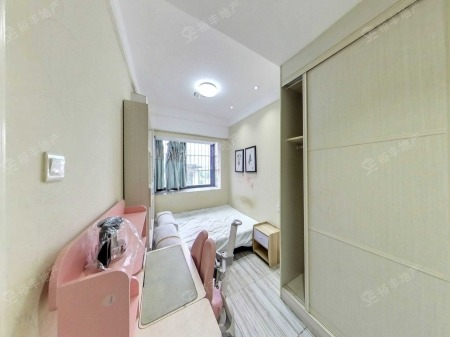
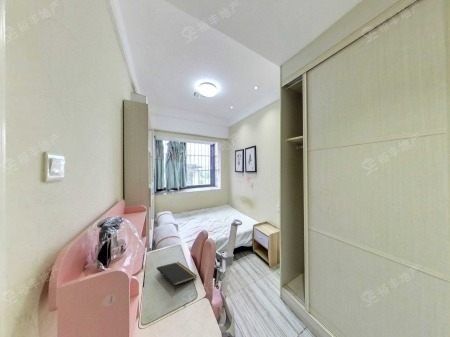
+ notepad [156,261,198,293]
